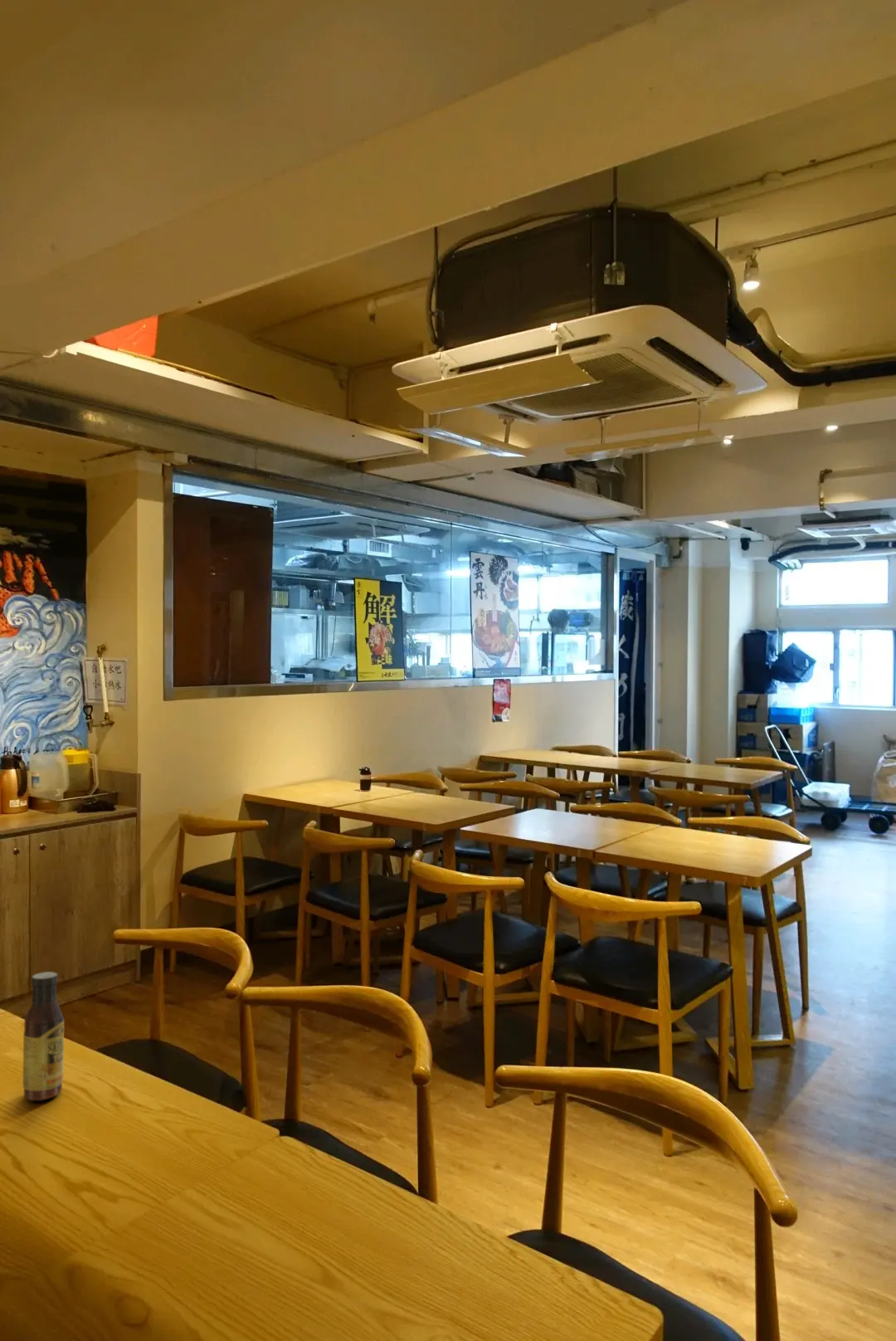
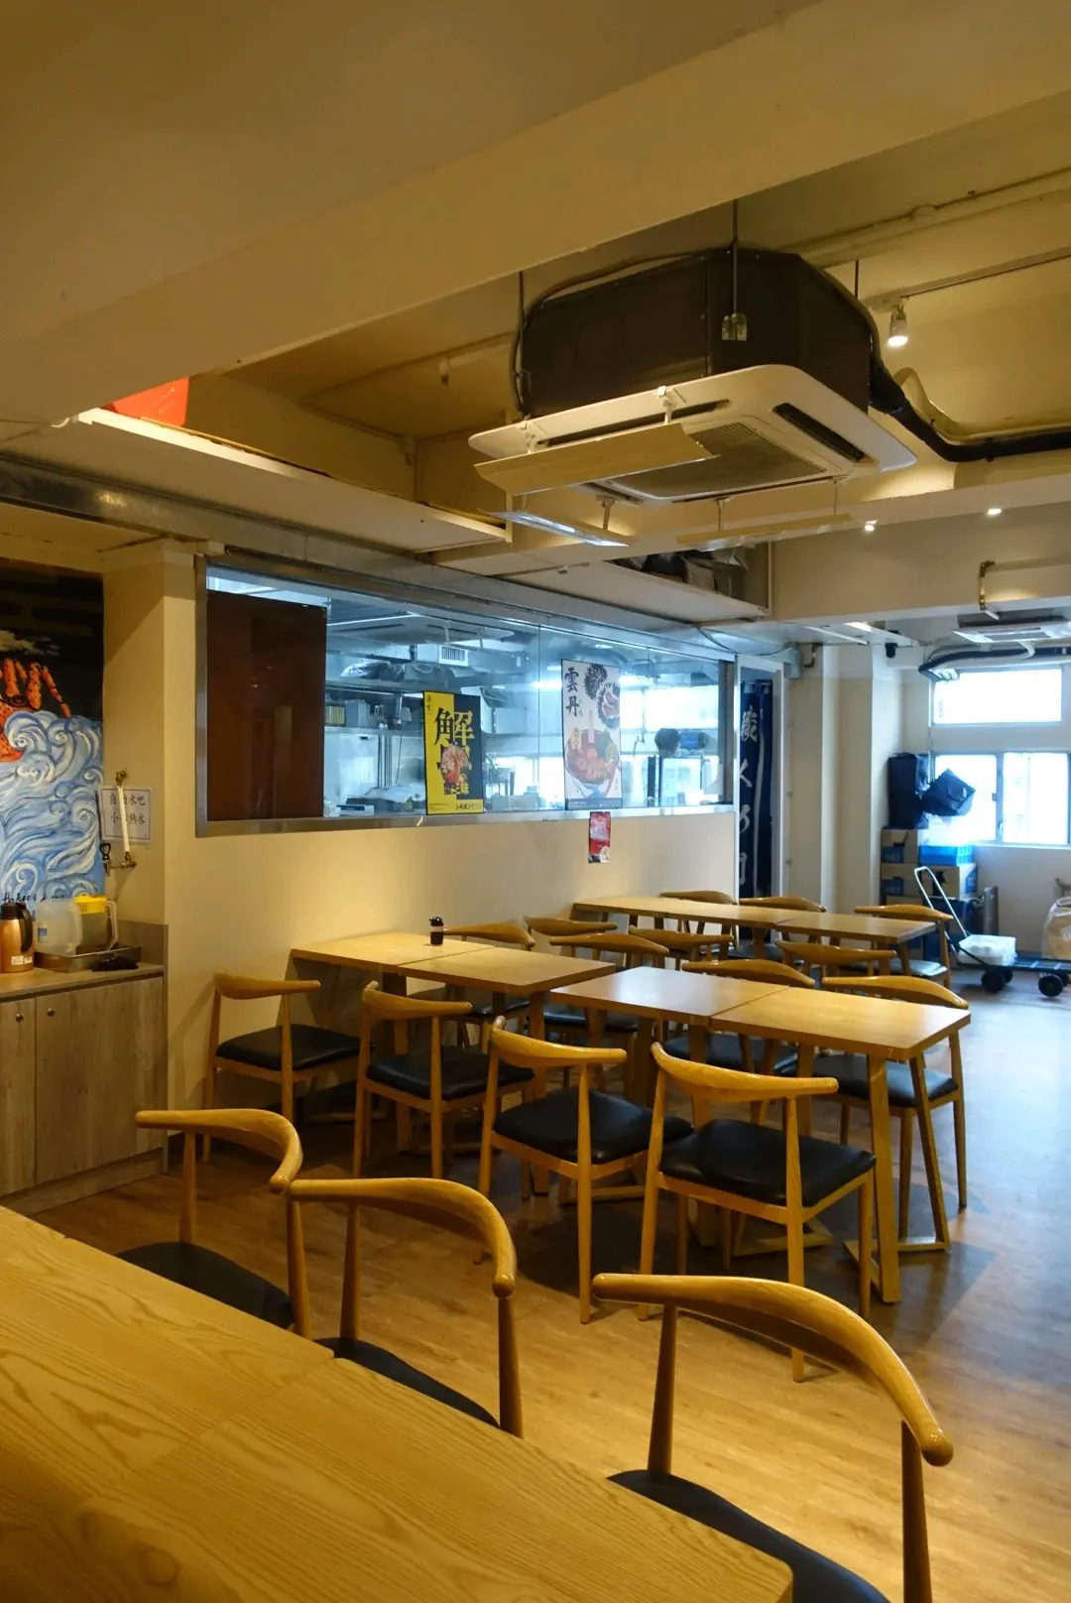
- sauce bottle [22,971,65,1101]
